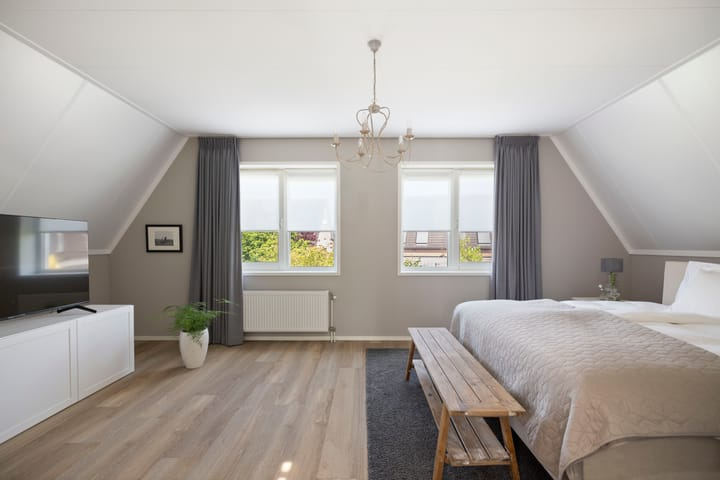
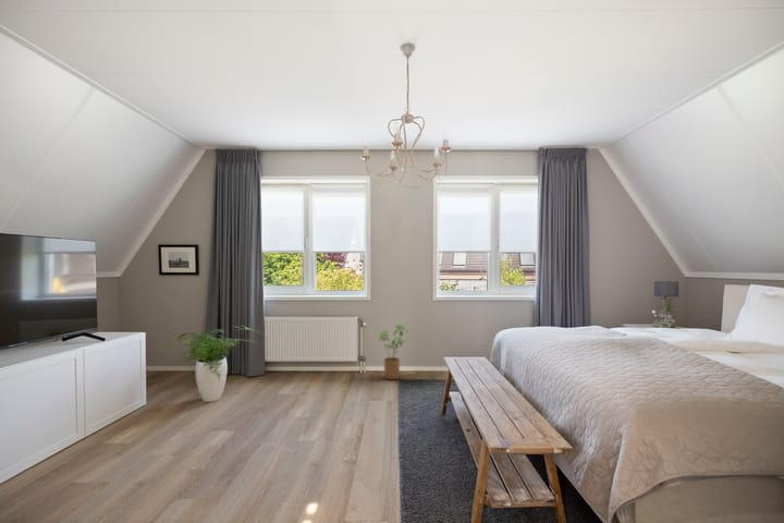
+ house plant [378,323,408,380]
